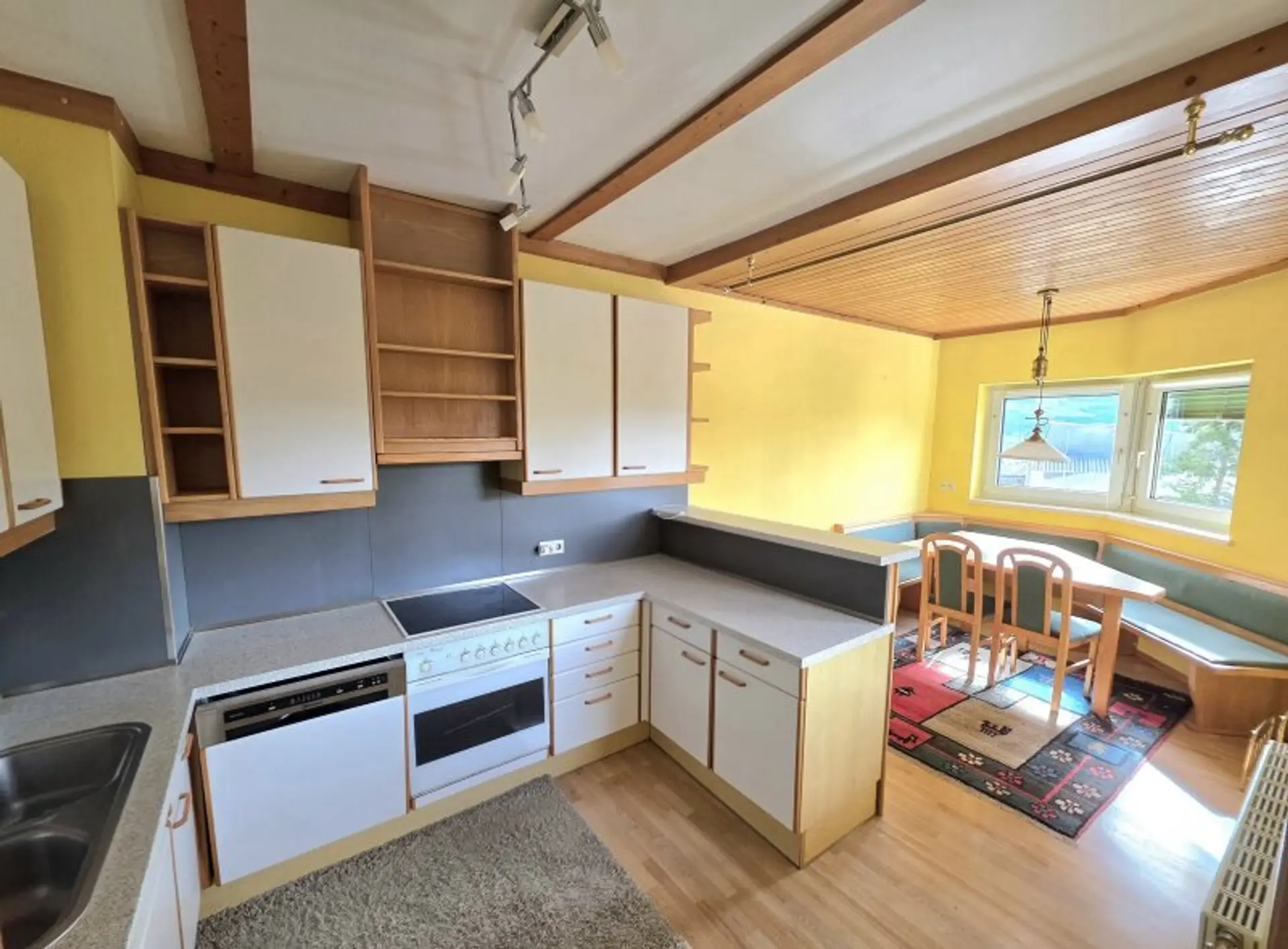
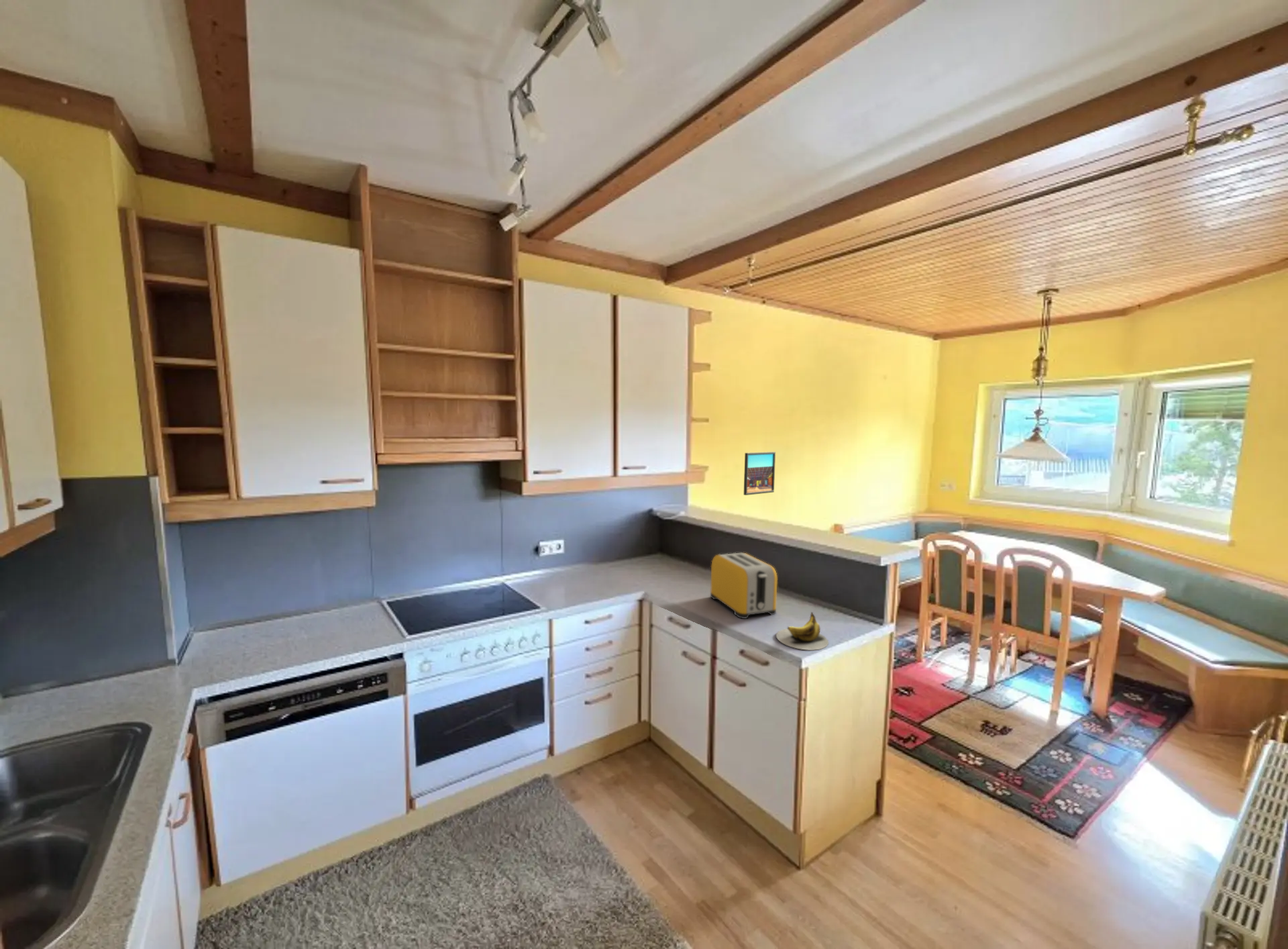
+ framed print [743,451,776,496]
+ toaster [710,552,777,619]
+ banana [775,611,829,651]
